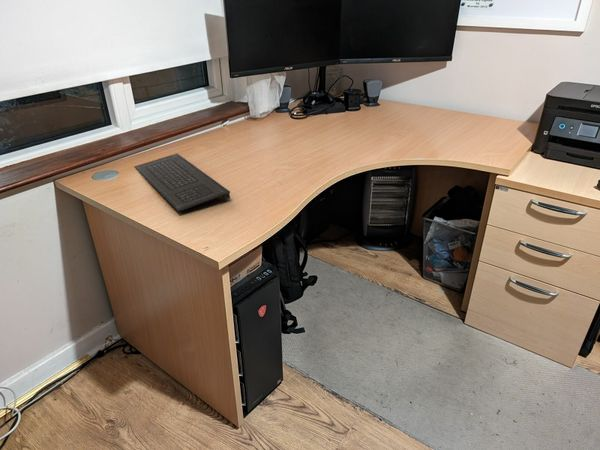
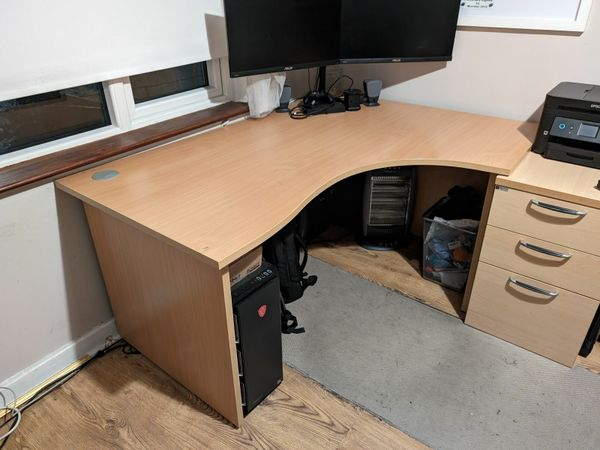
- keyboard [133,153,231,212]
